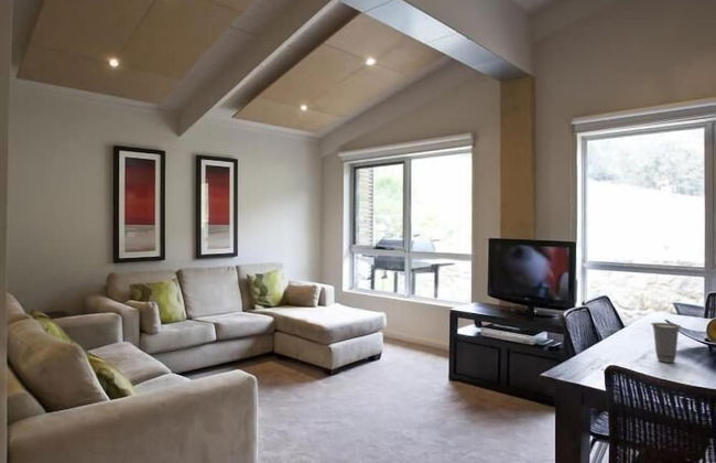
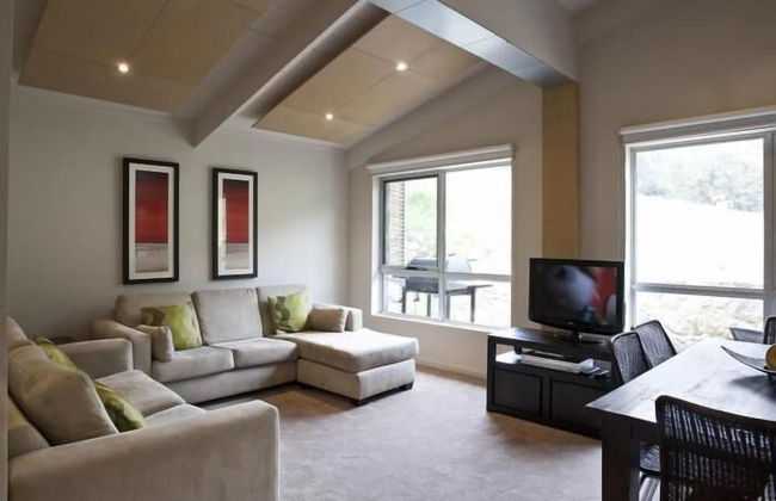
- cup [650,322,682,364]
